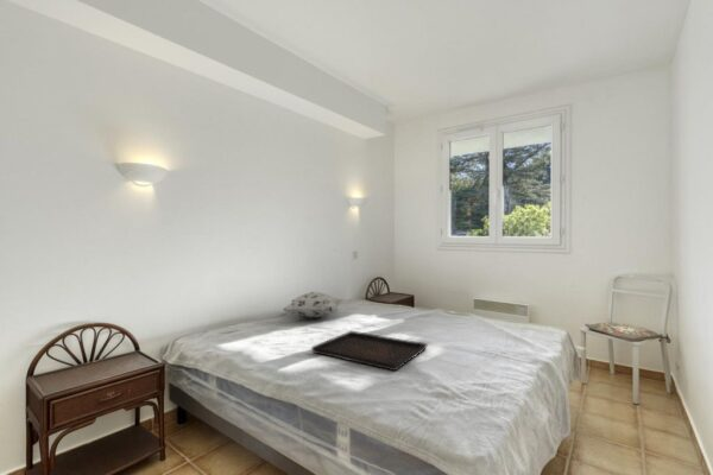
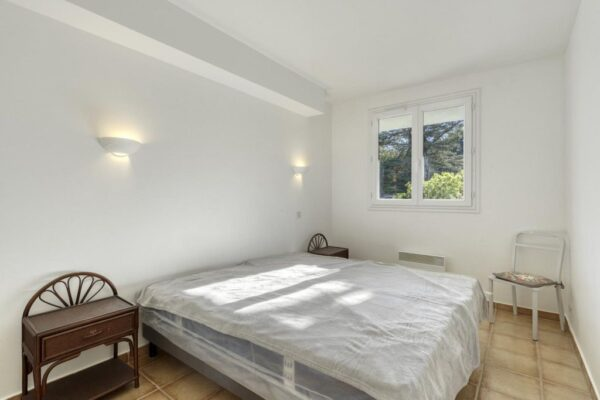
- serving tray [310,330,428,372]
- decorative pillow [282,291,343,318]
